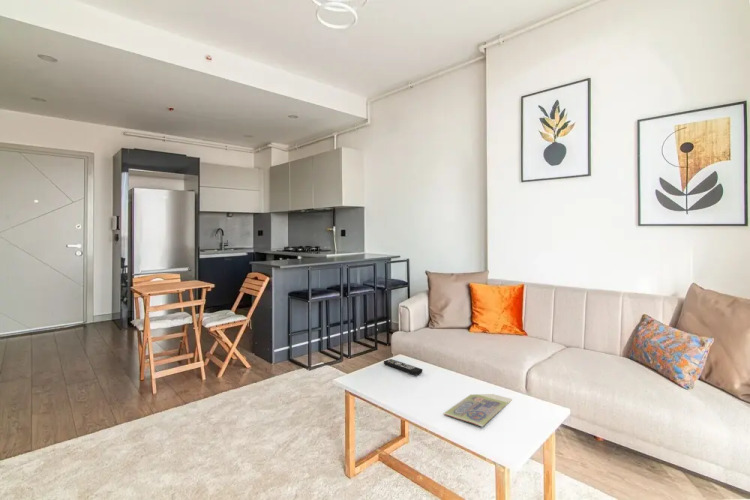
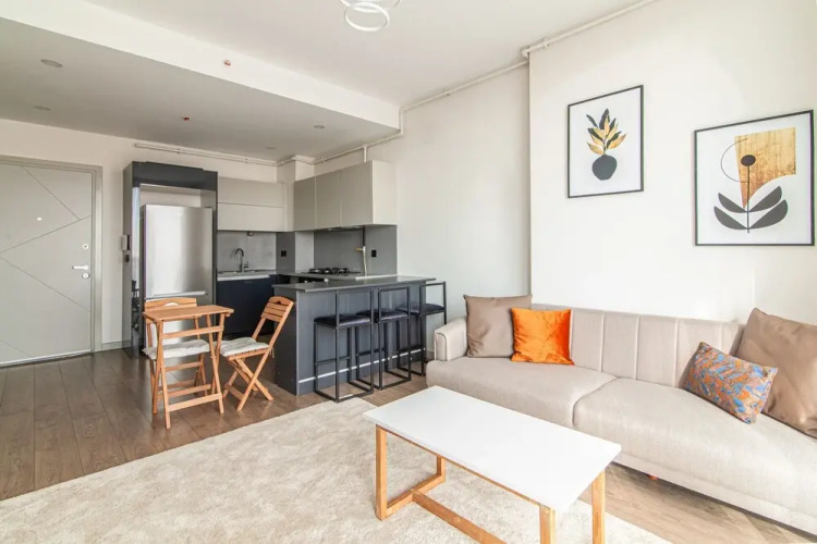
- remote control [383,358,424,376]
- cash [443,393,513,428]
